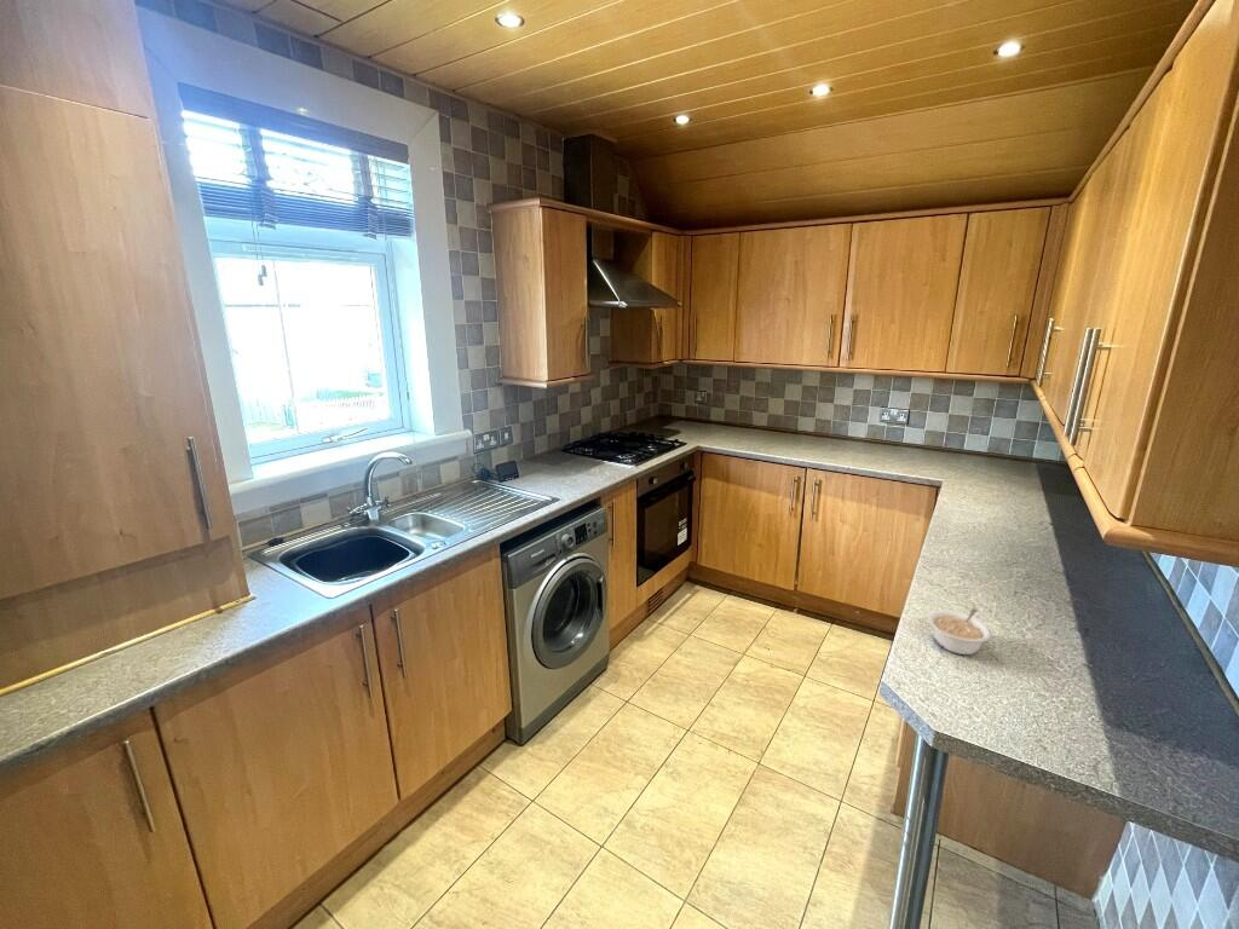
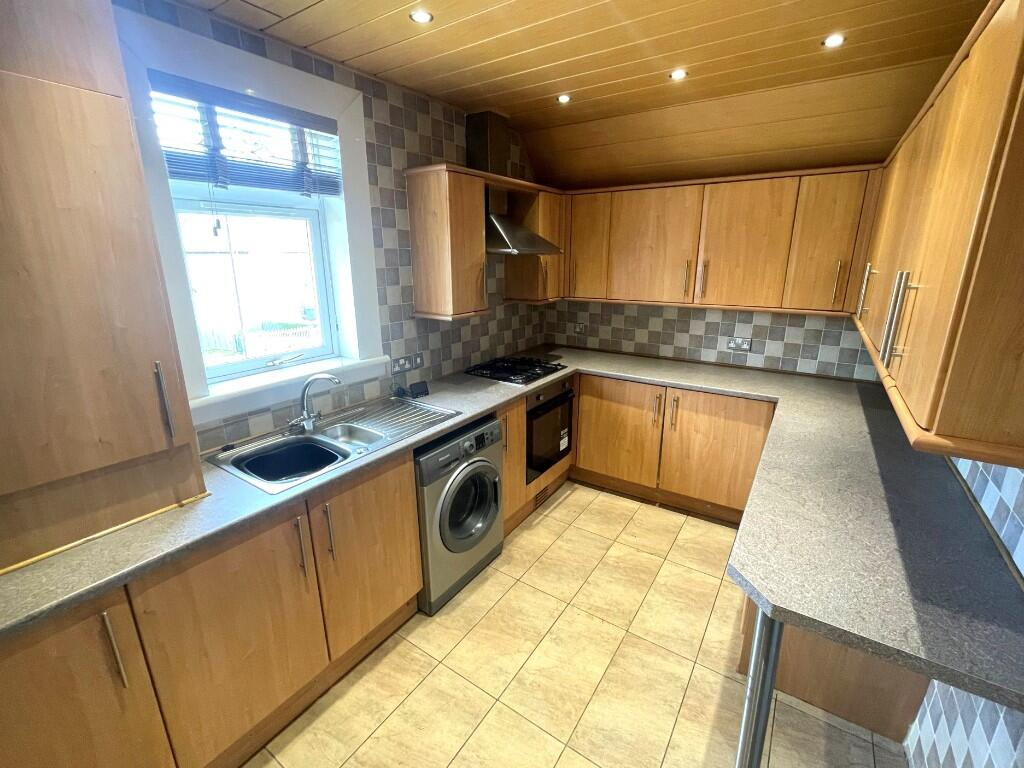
- legume [927,606,992,656]
